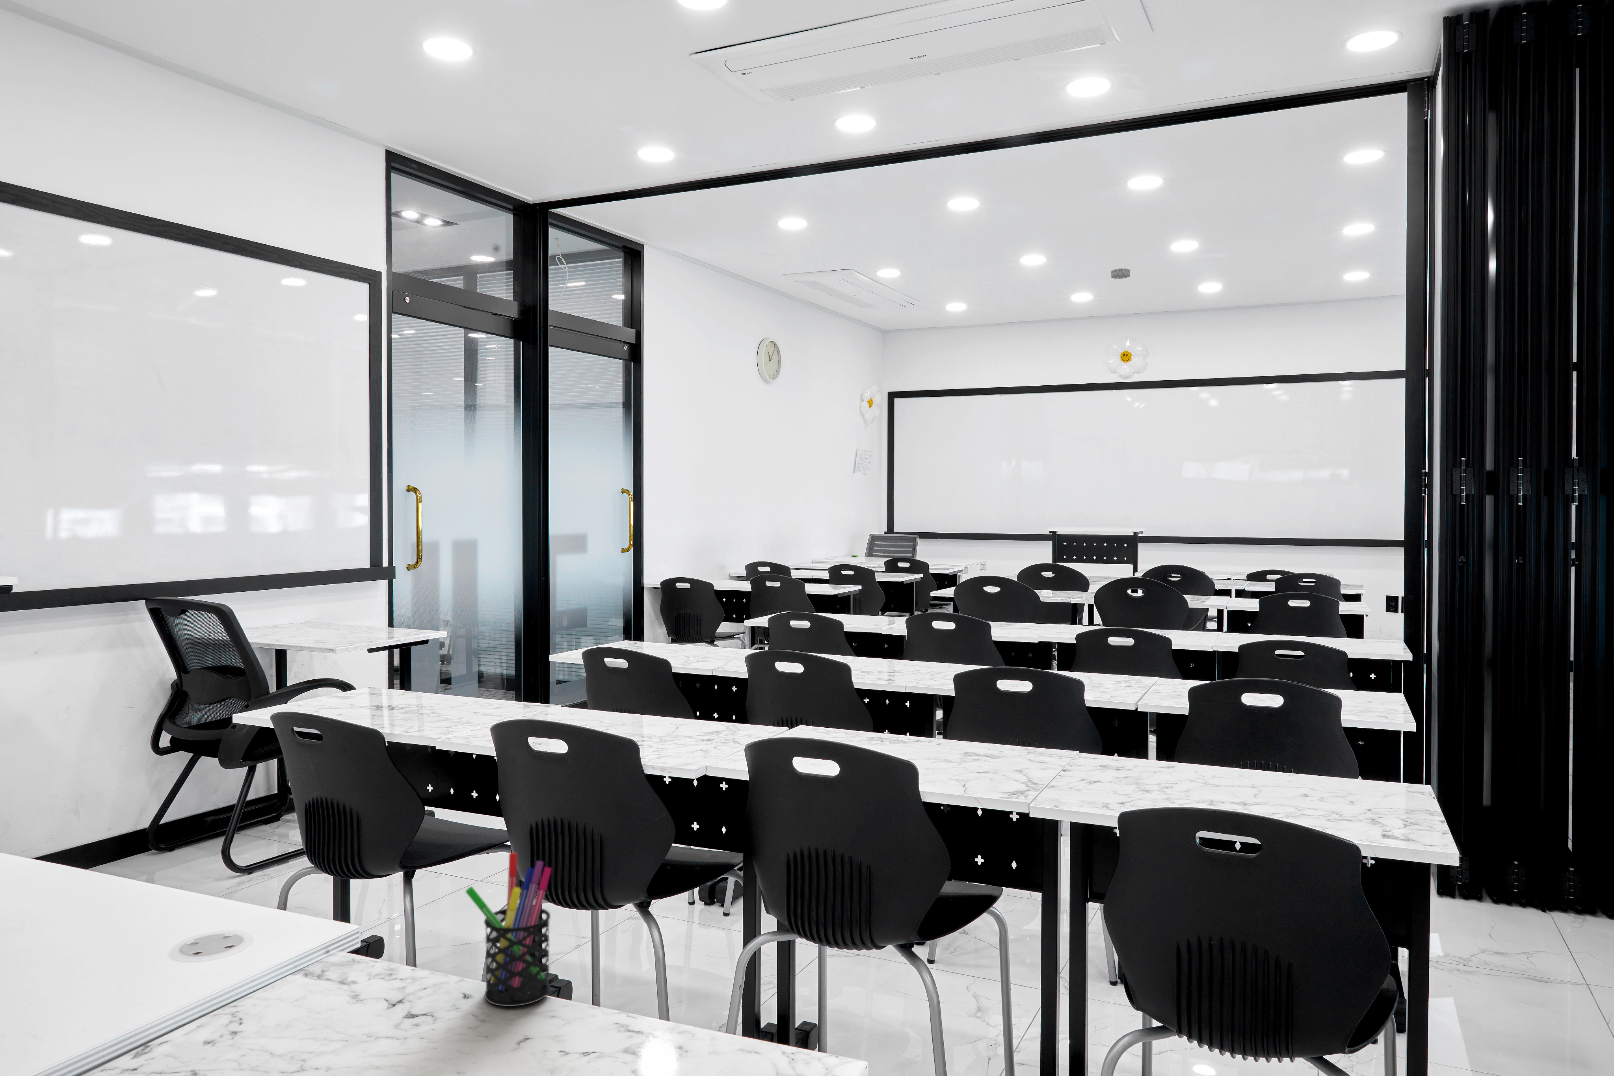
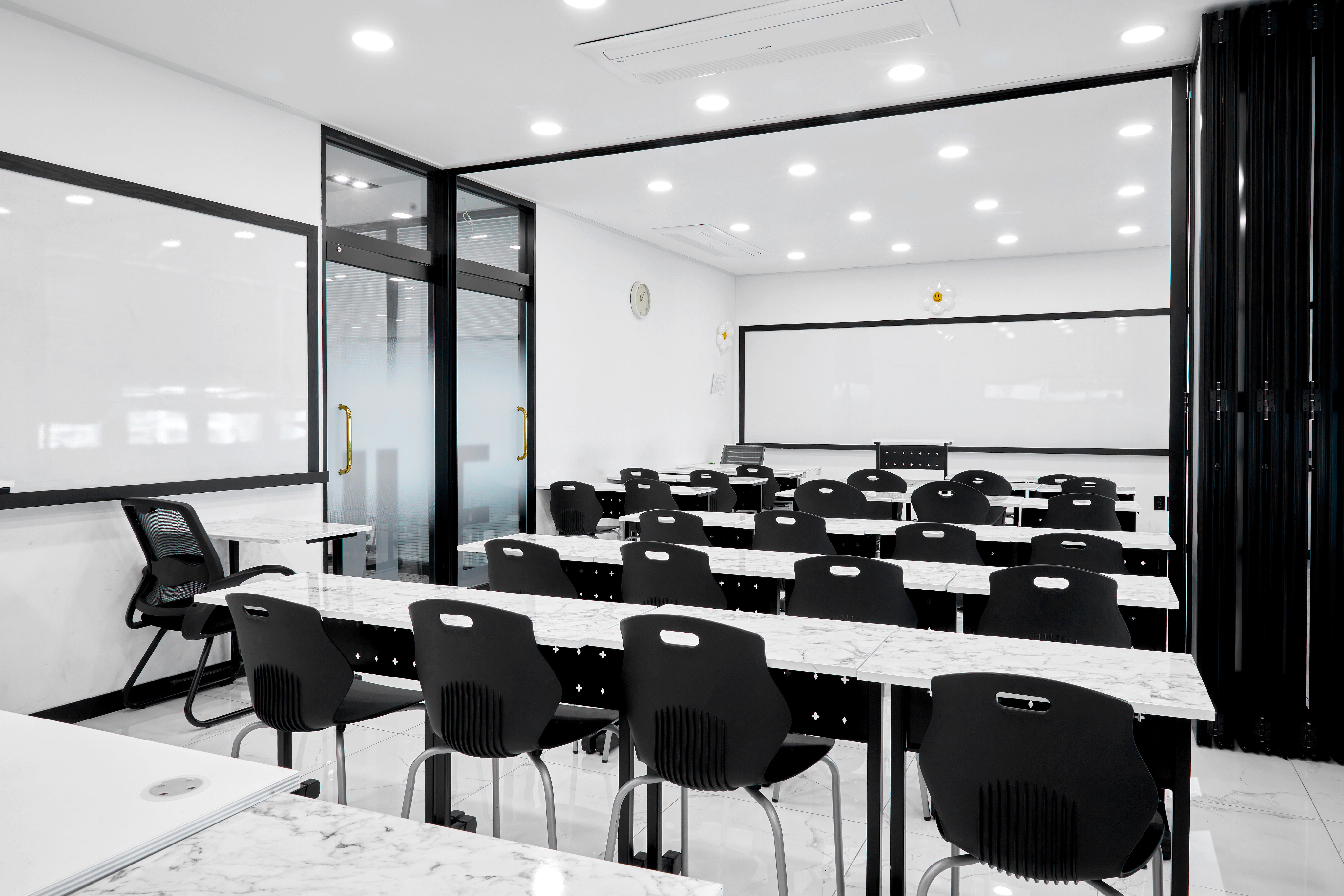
- pen holder [466,853,552,1006]
- smoke detector [1111,268,1130,279]
